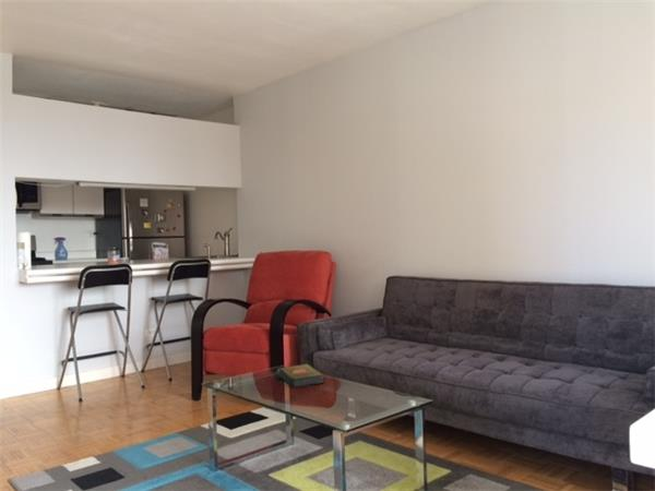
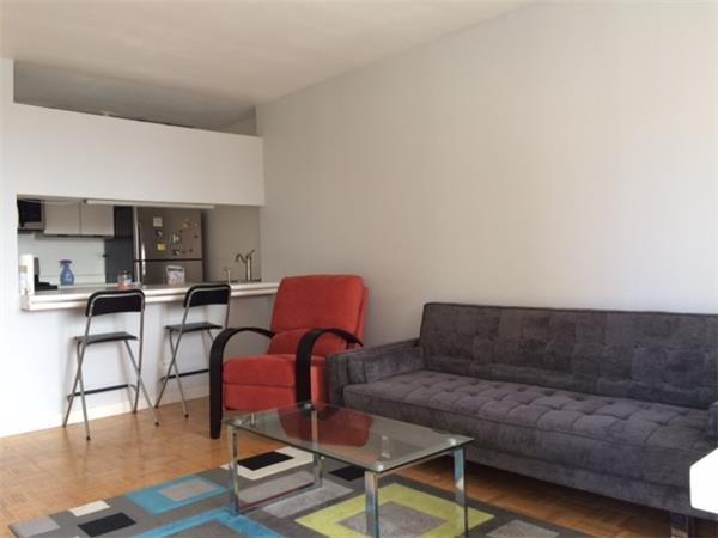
- book [277,363,325,388]
